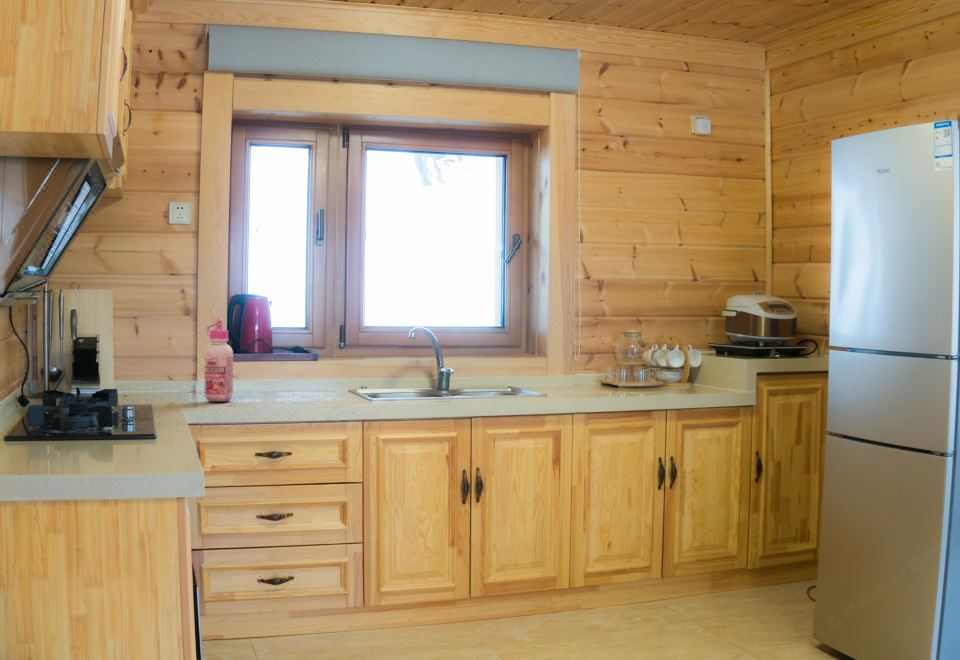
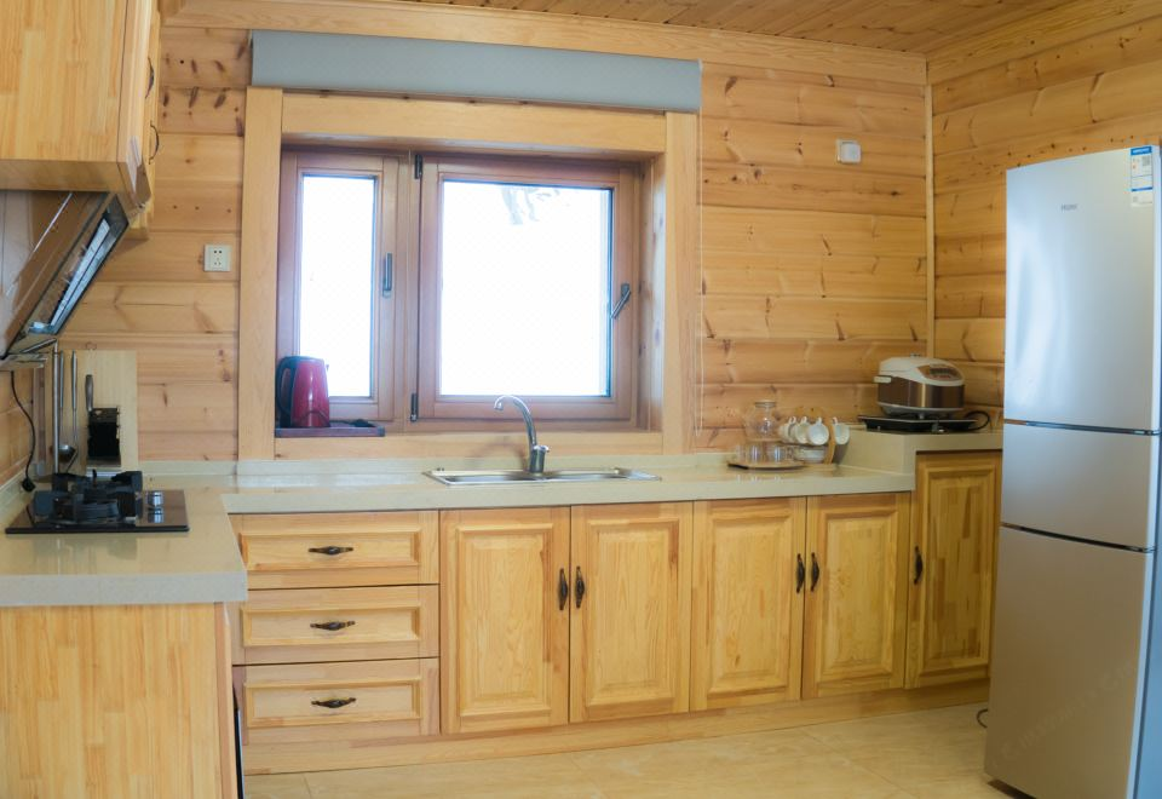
- glue bottle [204,318,234,403]
